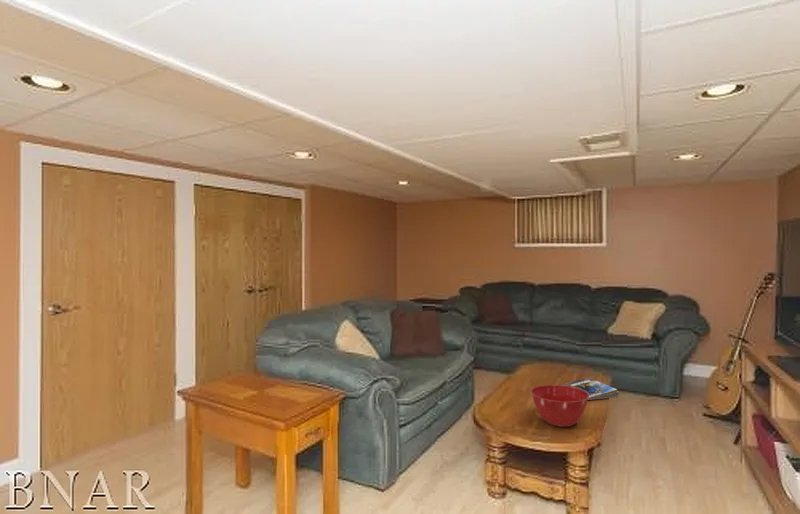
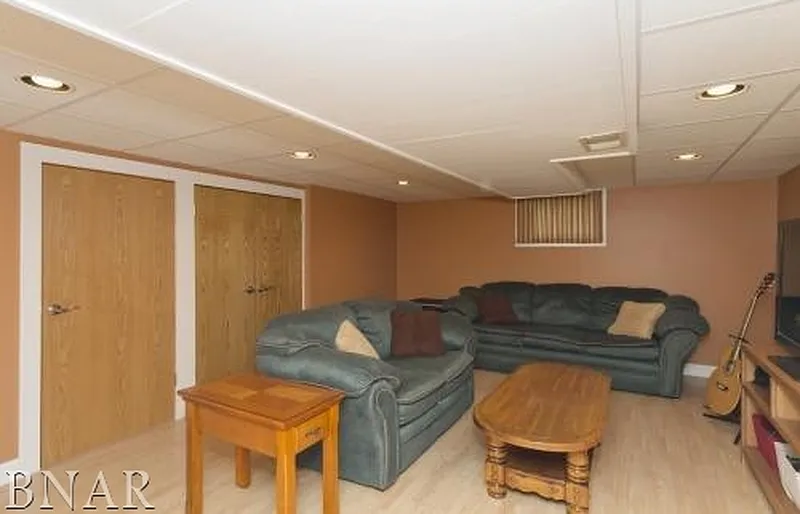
- mixing bowl [530,384,589,428]
- magazine [560,376,620,401]
